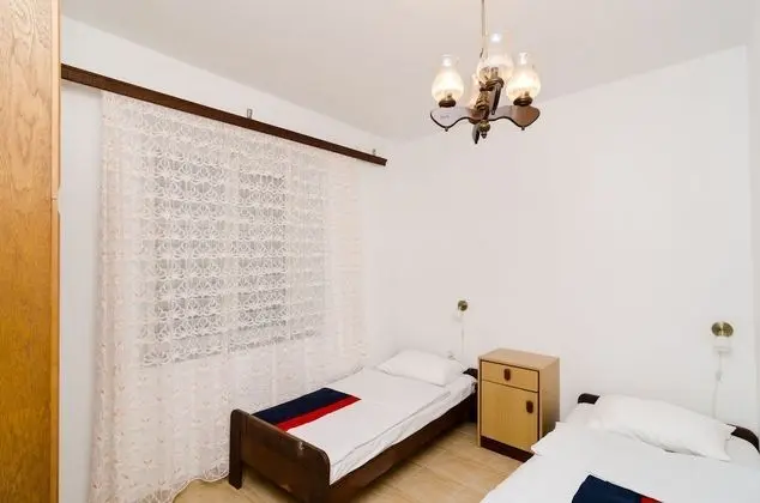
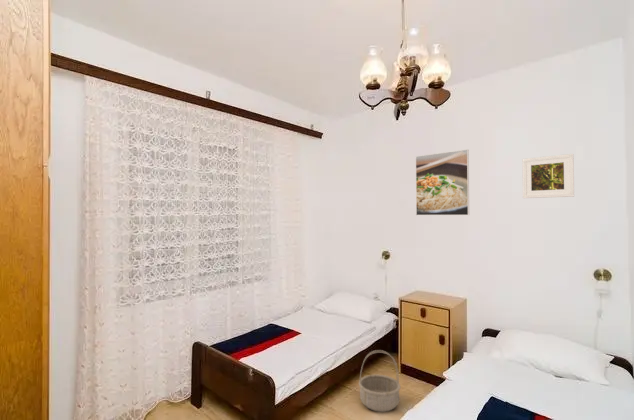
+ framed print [415,148,470,216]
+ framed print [521,153,575,199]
+ basket [358,349,401,413]
